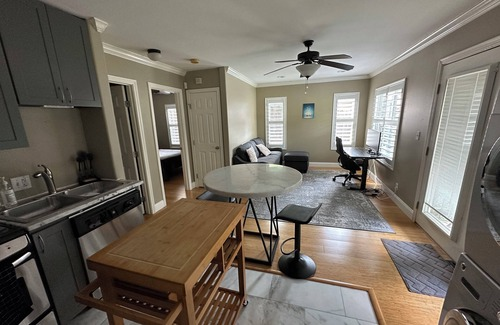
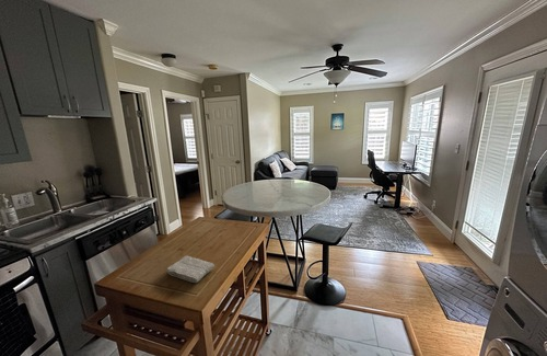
+ washcloth [165,255,216,284]
